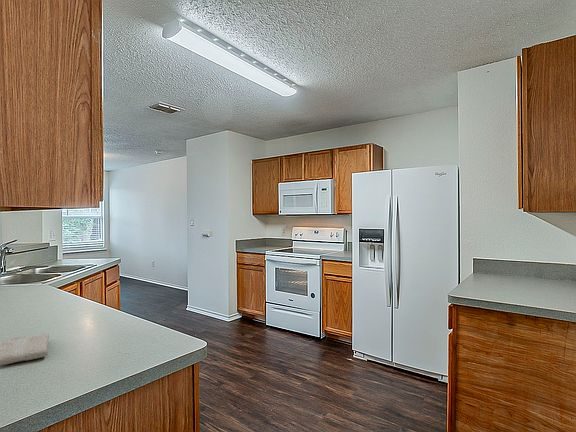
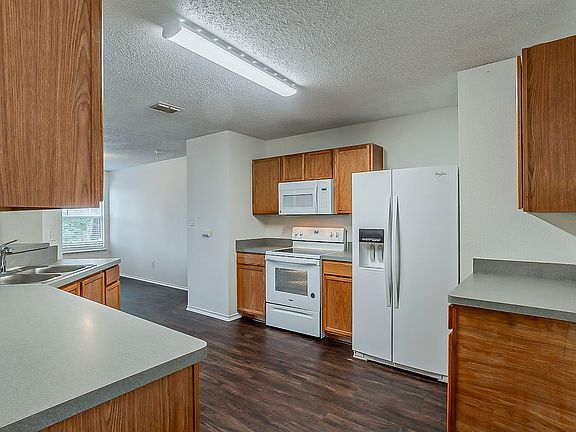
- washcloth [0,332,50,366]
